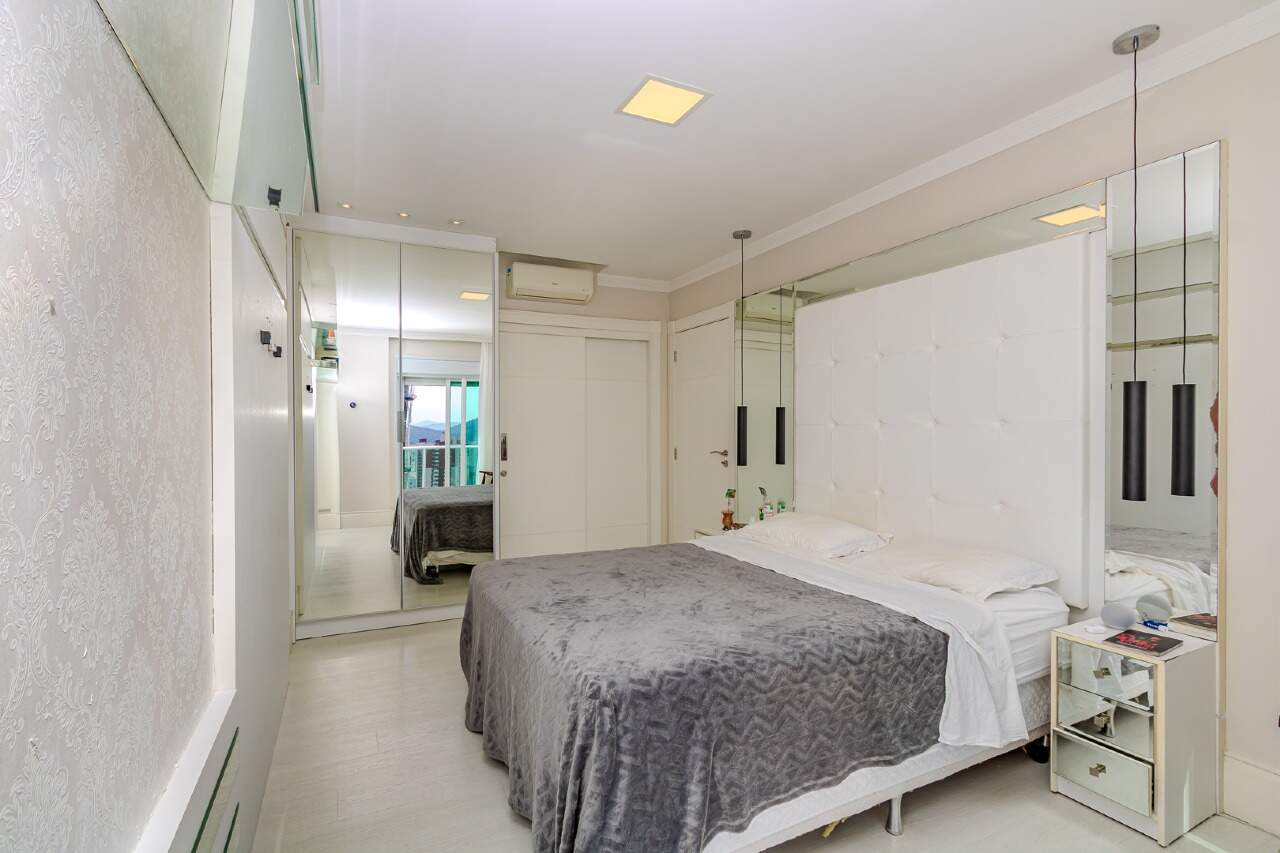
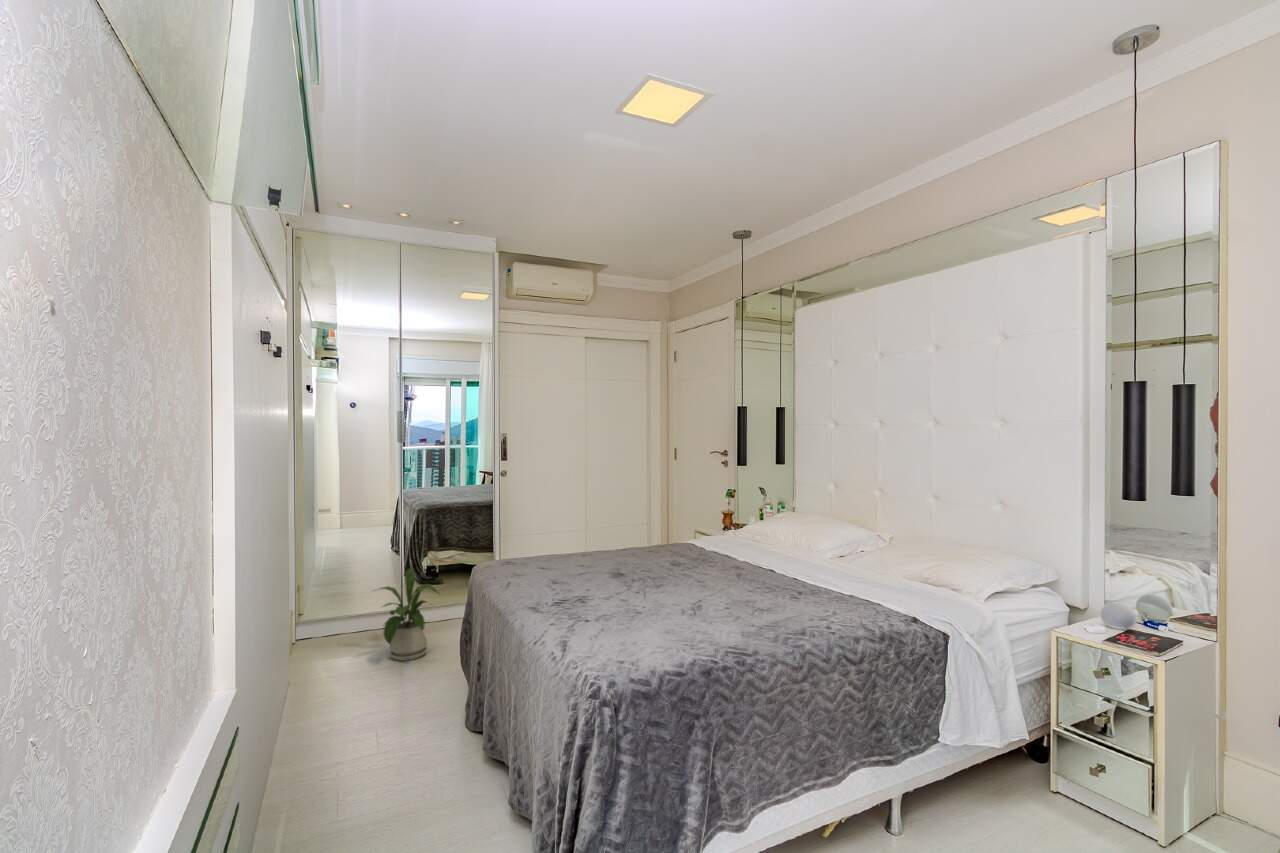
+ house plant [372,567,441,662]
